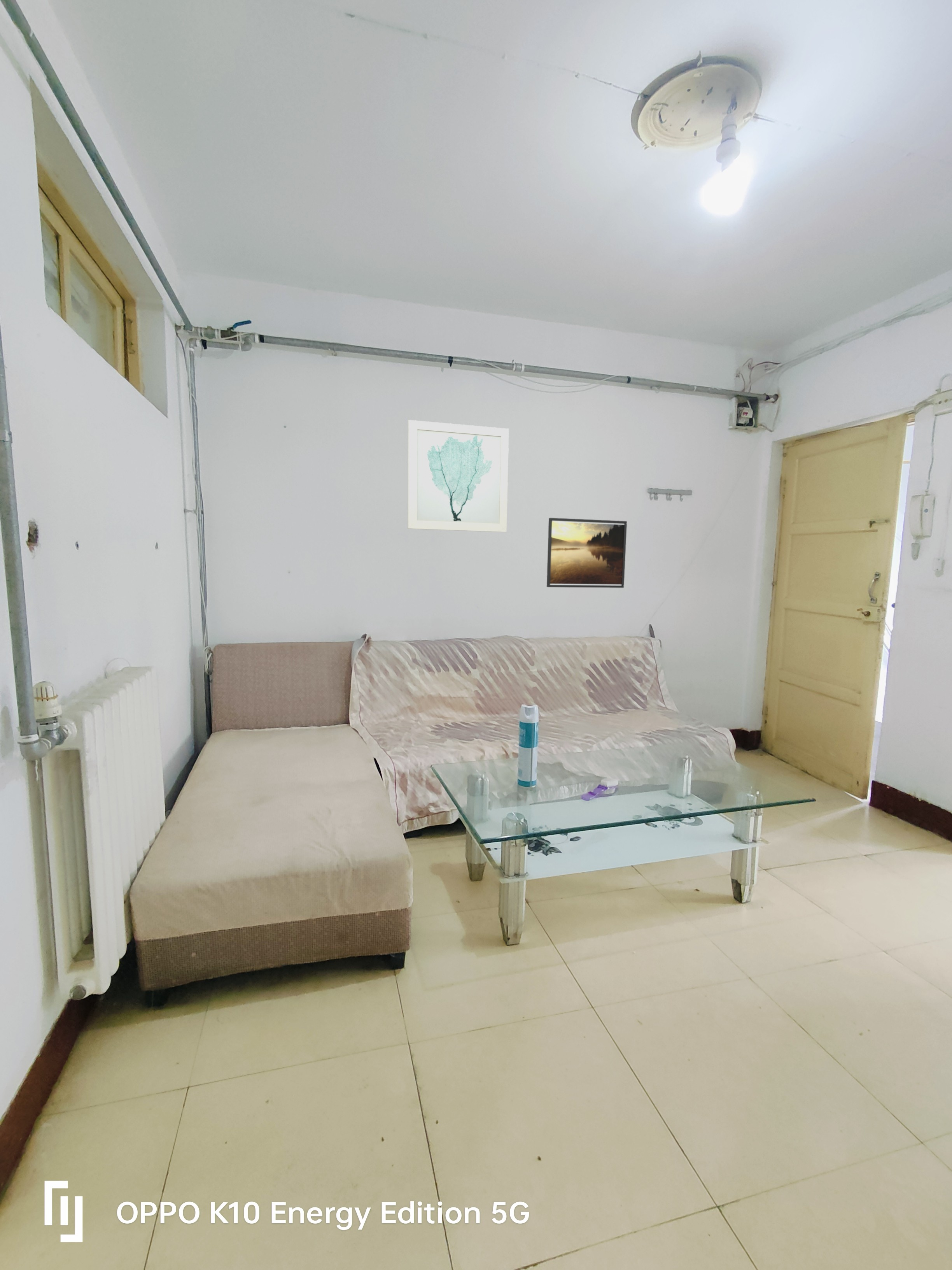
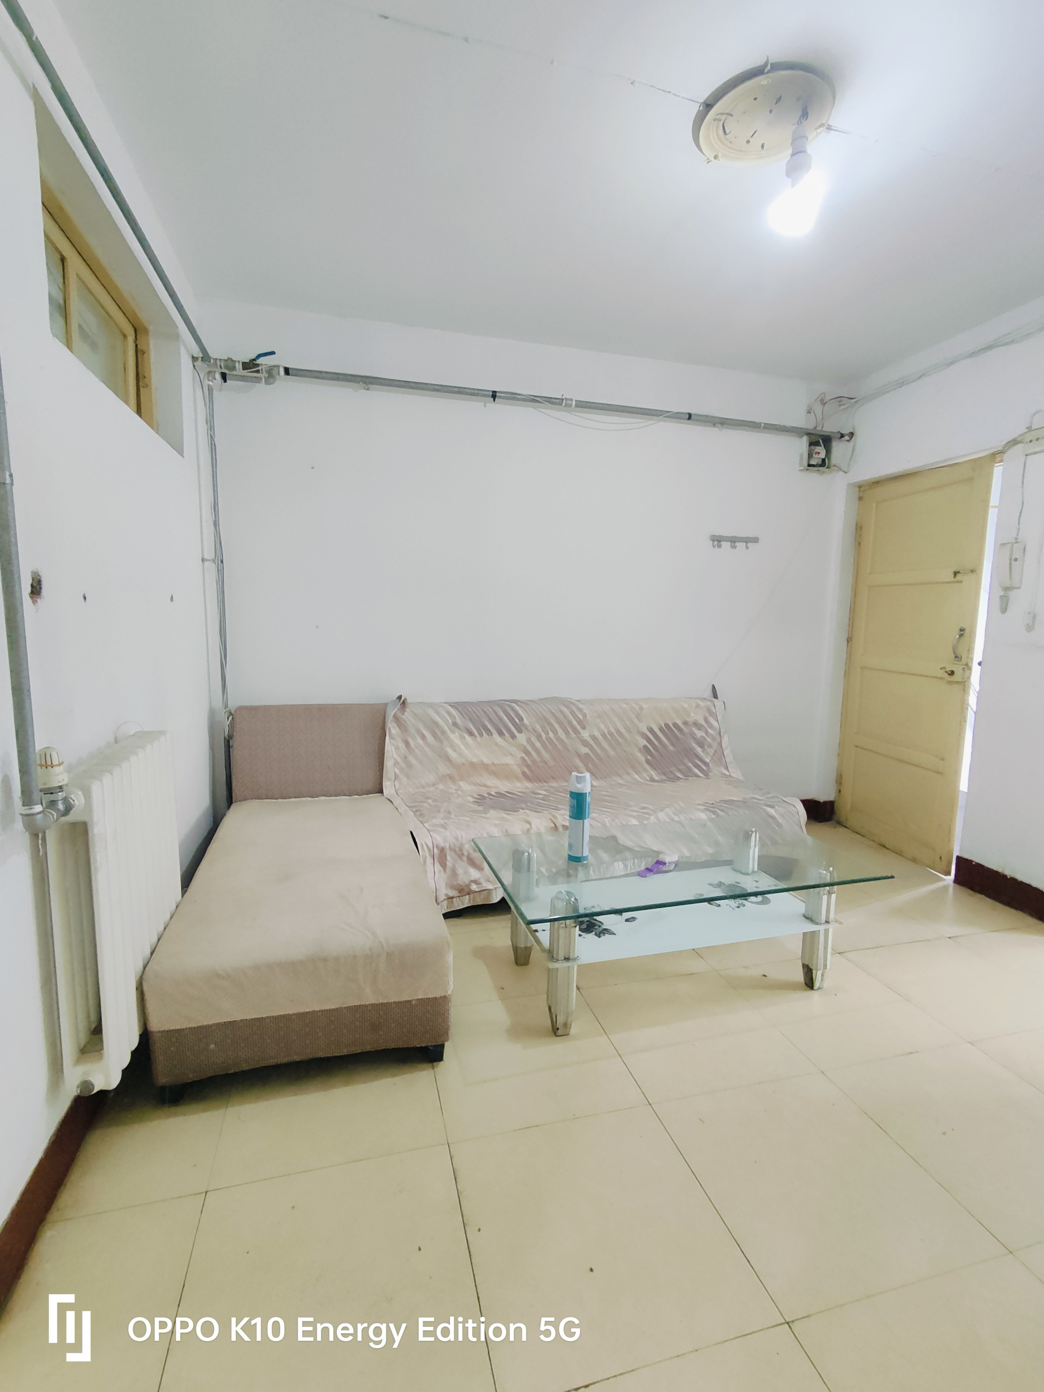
- wall art [408,419,509,533]
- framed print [546,517,627,588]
